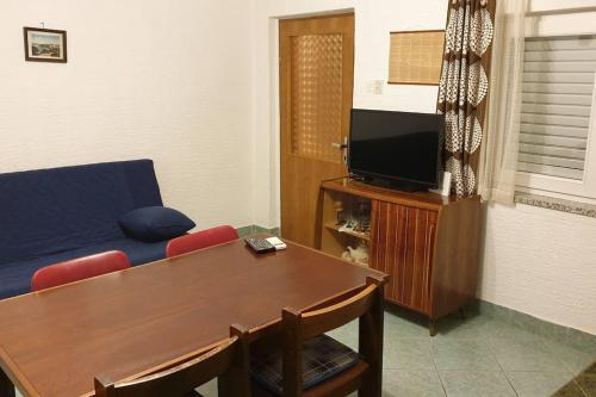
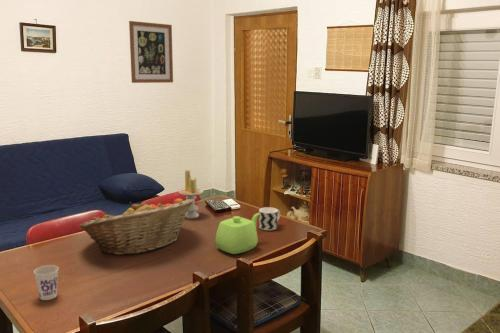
+ cup [33,264,60,301]
+ teapot [215,212,260,255]
+ fruit basket [79,197,193,256]
+ cup [258,206,281,231]
+ wall art [128,20,174,84]
+ candle [178,168,204,220]
